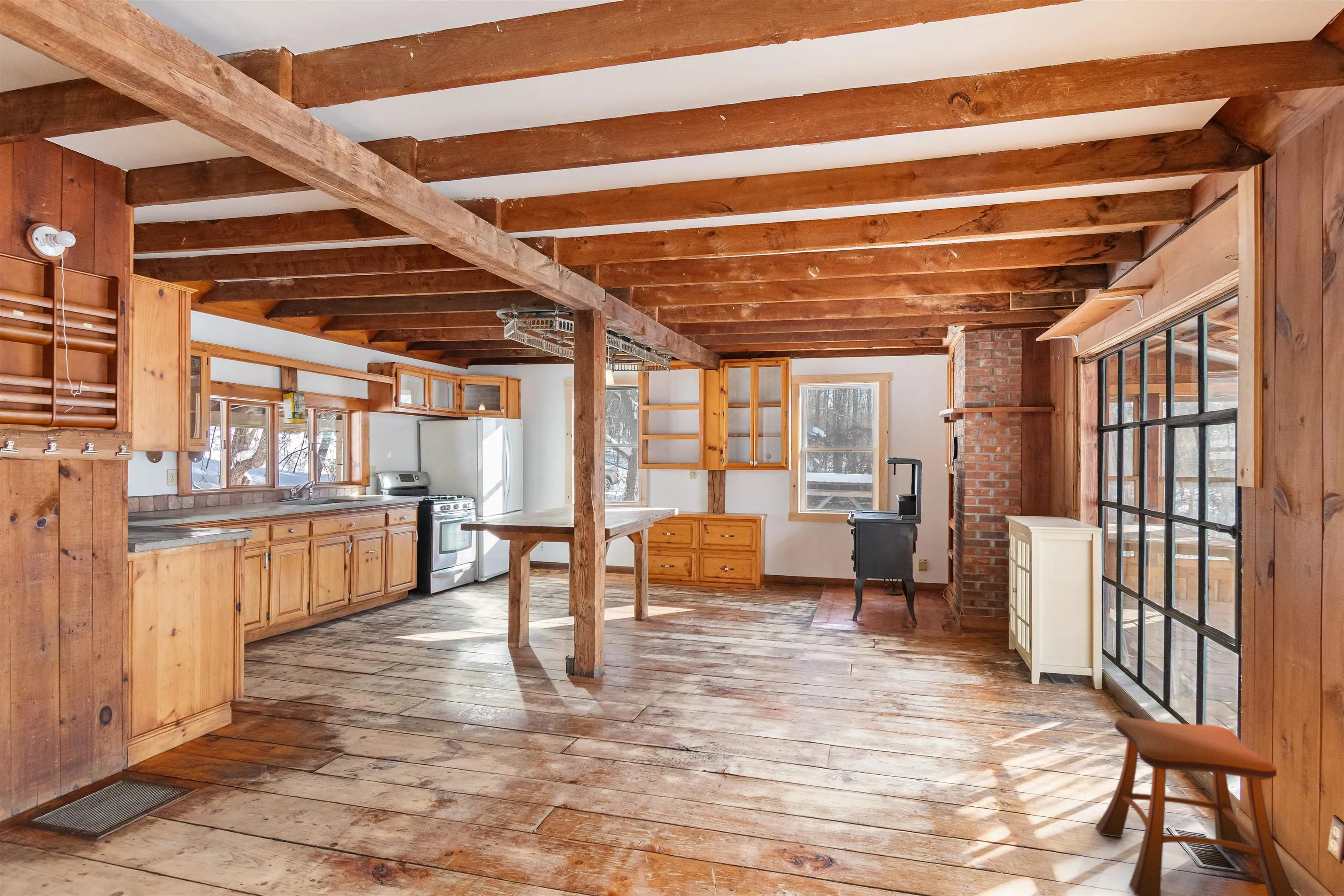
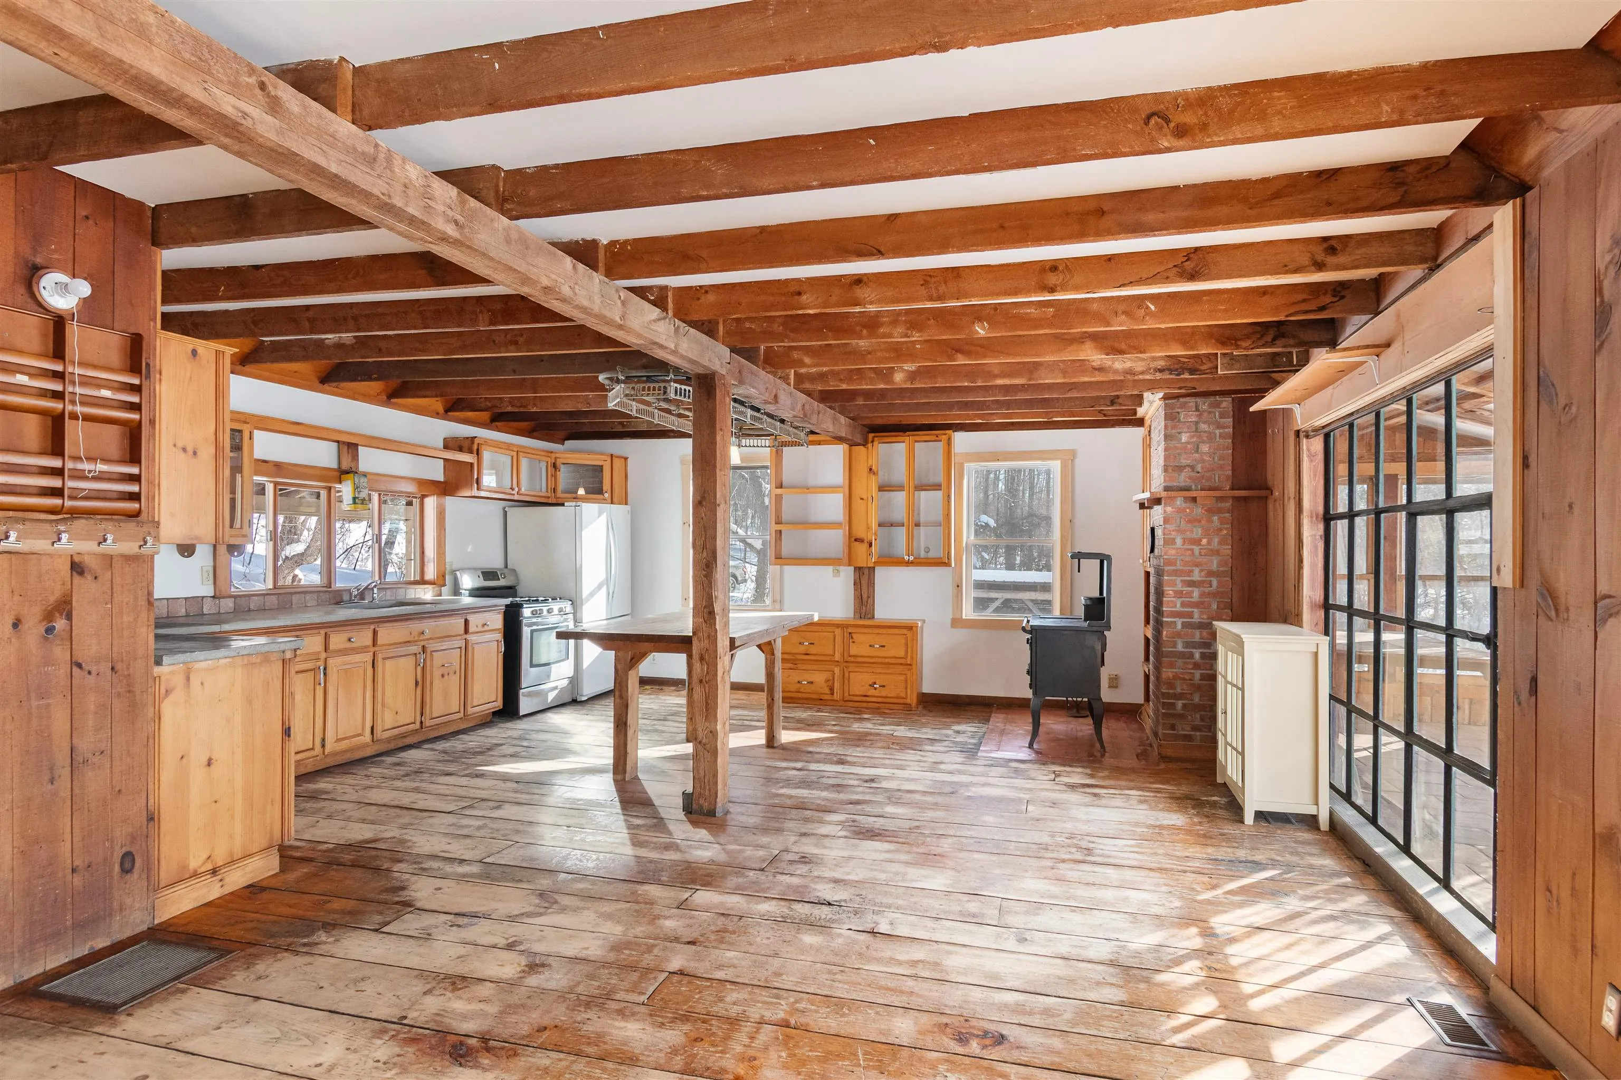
- stool [1095,717,1296,896]
